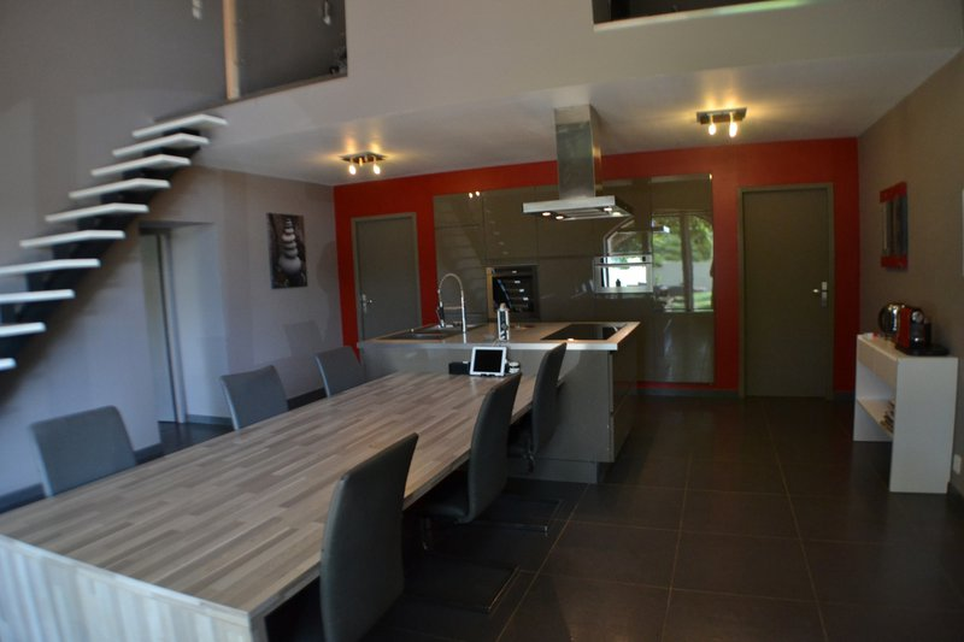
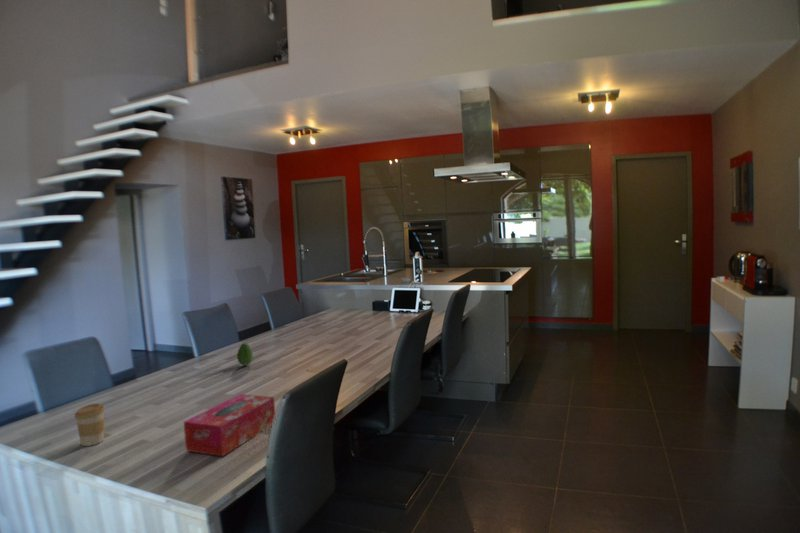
+ coffee cup [74,402,106,447]
+ fruit [236,342,254,367]
+ tissue box [183,393,276,457]
